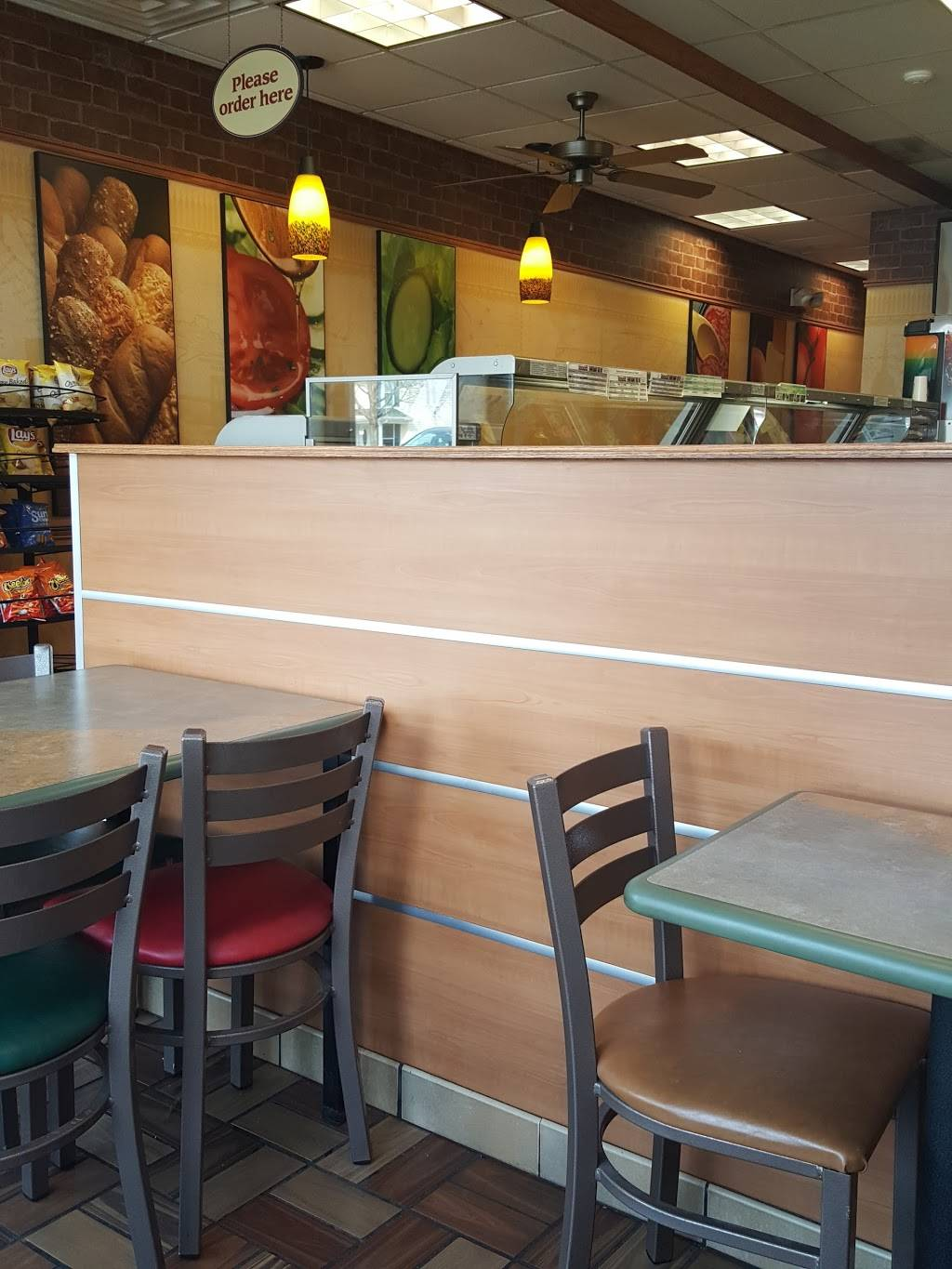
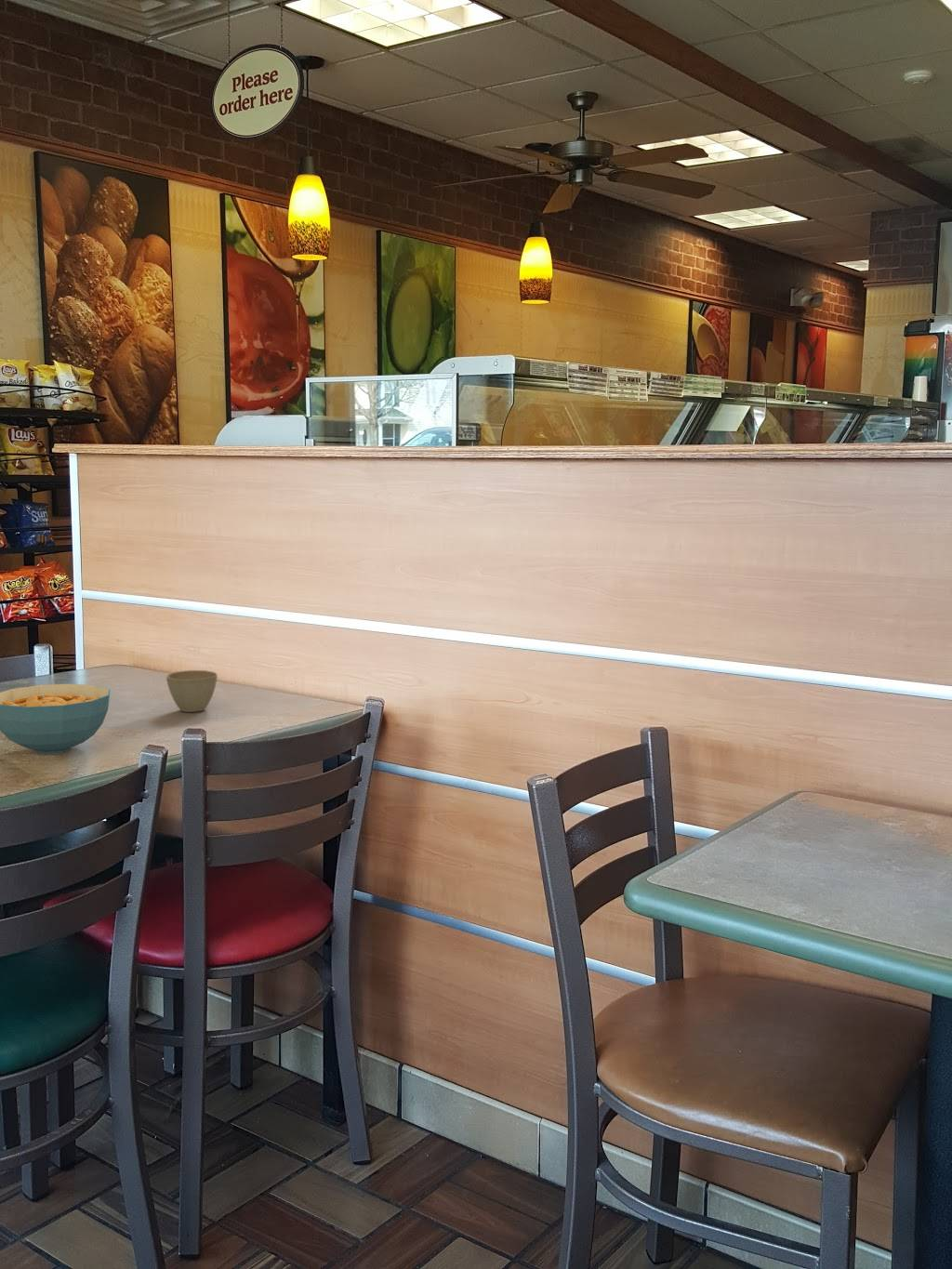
+ flower pot [165,669,218,713]
+ cereal bowl [0,683,111,755]
